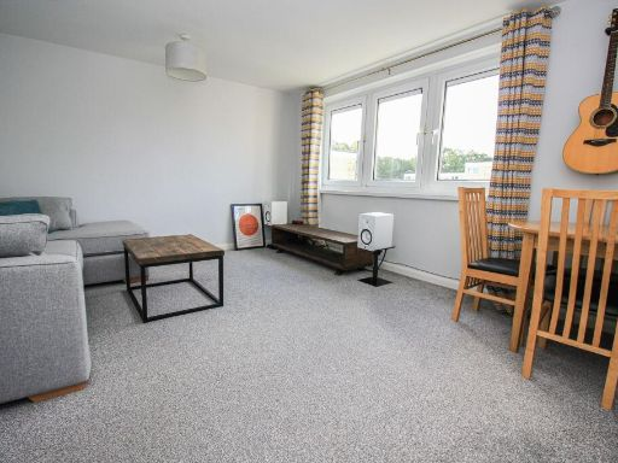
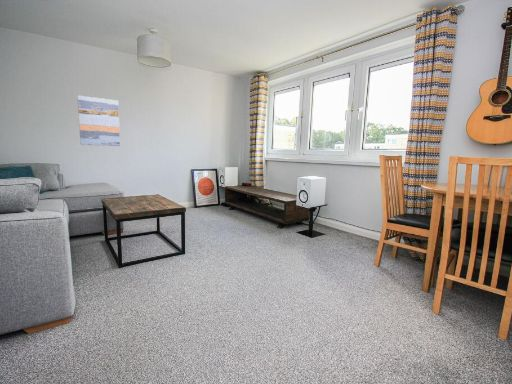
+ wall art [77,94,121,147]
